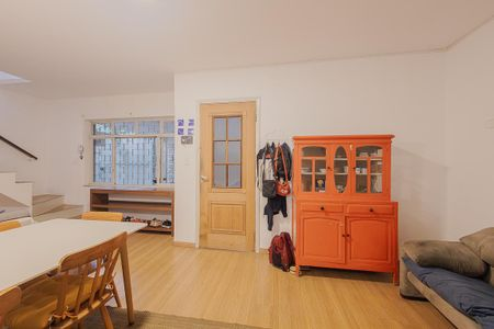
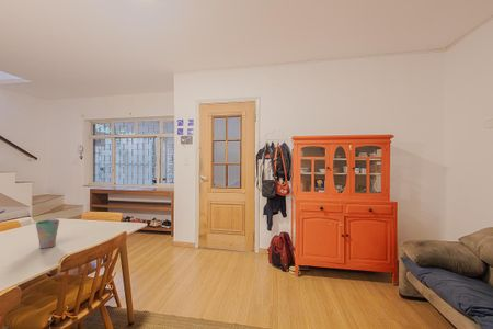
+ cup [35,218,60,249]
